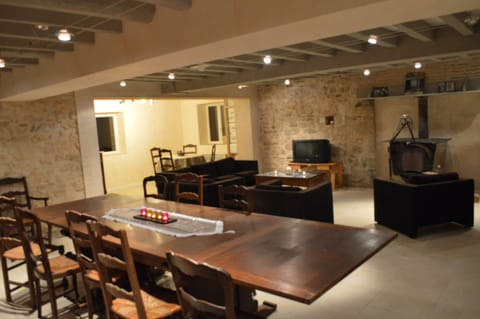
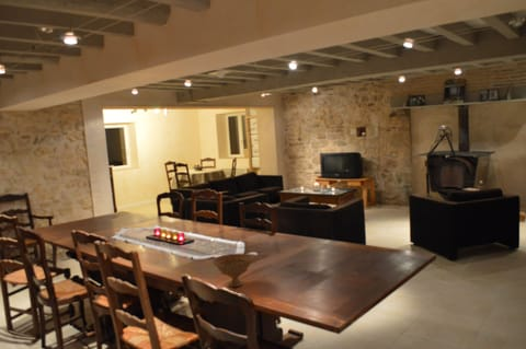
+ bowl [211,253,255,288]
